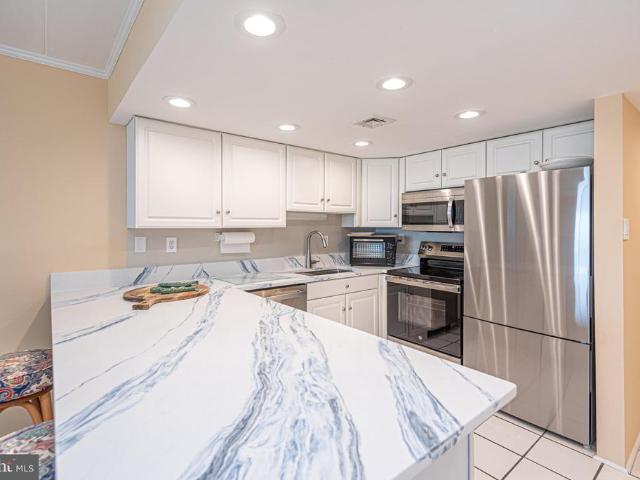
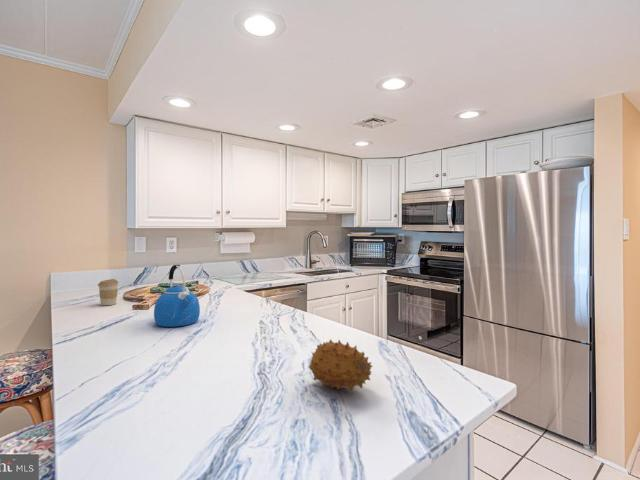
+ fruit [307,339,374,391]
+ kettle [153,264,201,328]
+ coffee cup [97,278,119,306]
